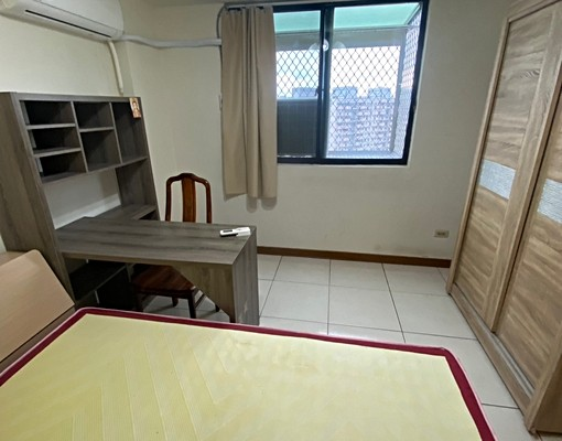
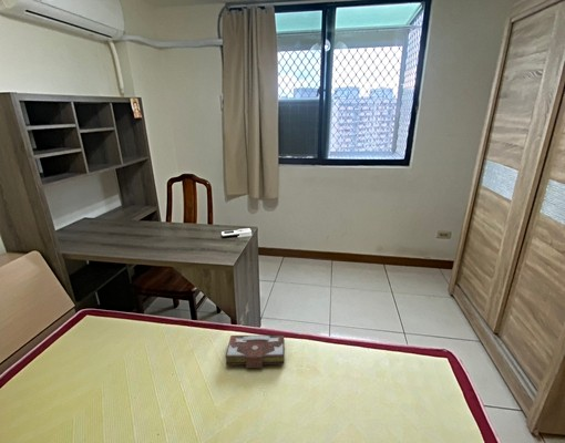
+ book [225,333,286,369]
